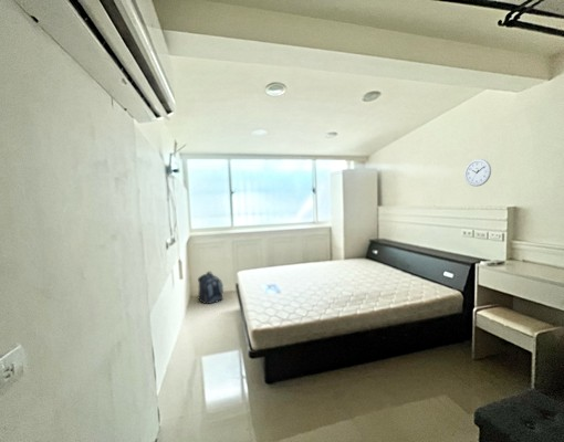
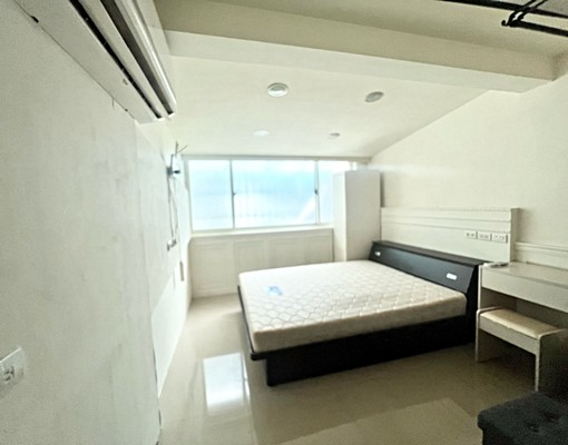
- backpack [197,271,224,305]
- wall clock [463,158,492,188]
